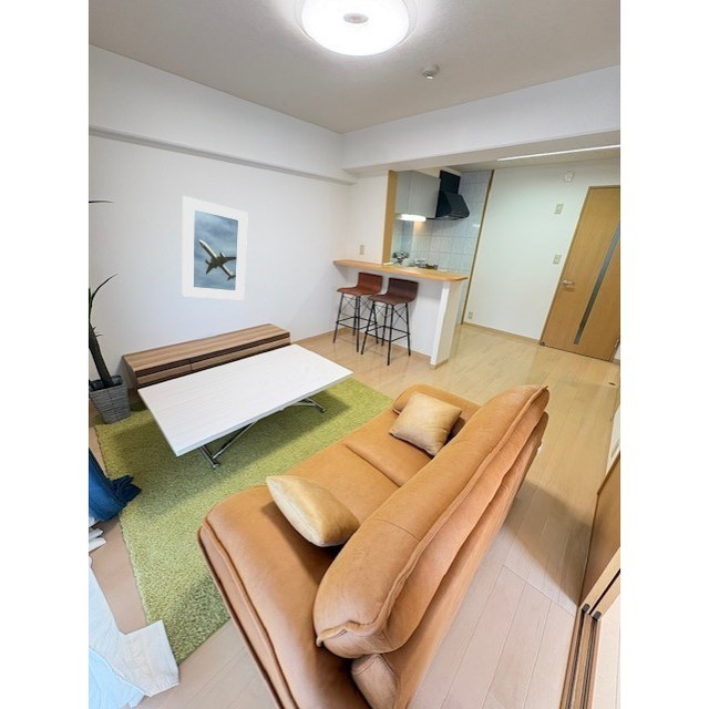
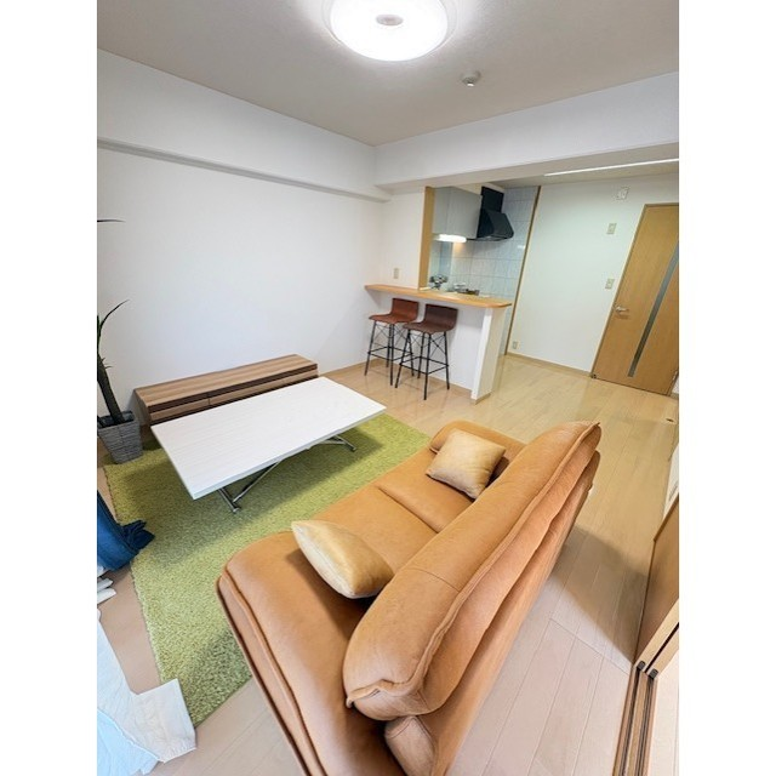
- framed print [182,195,249,301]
